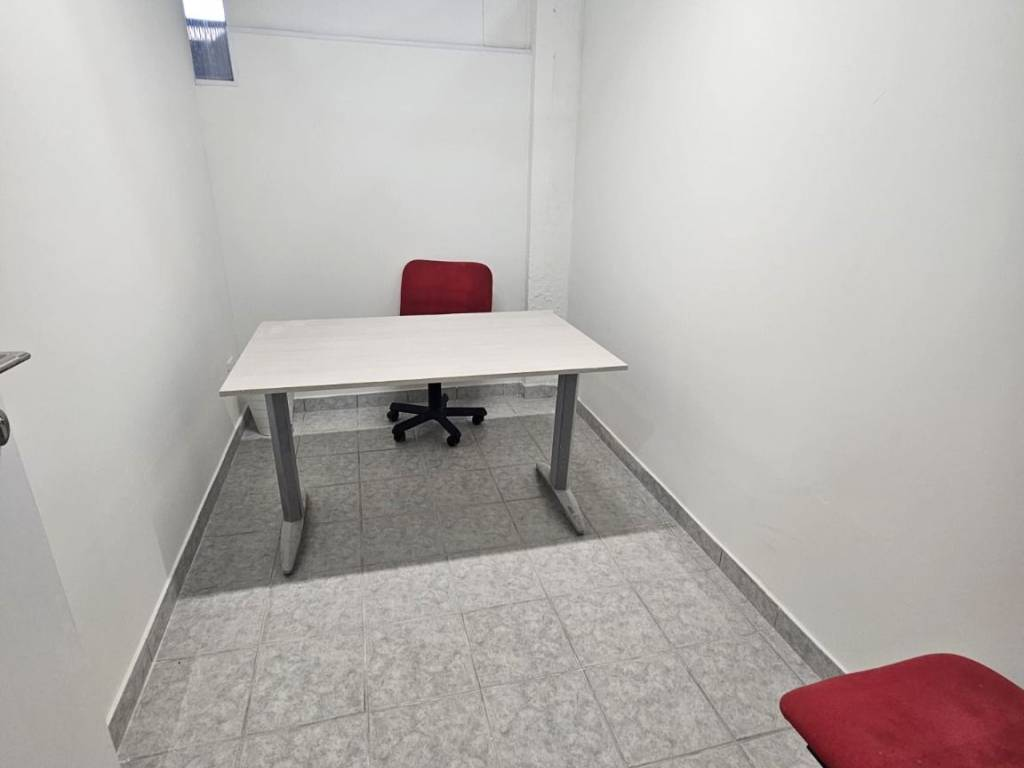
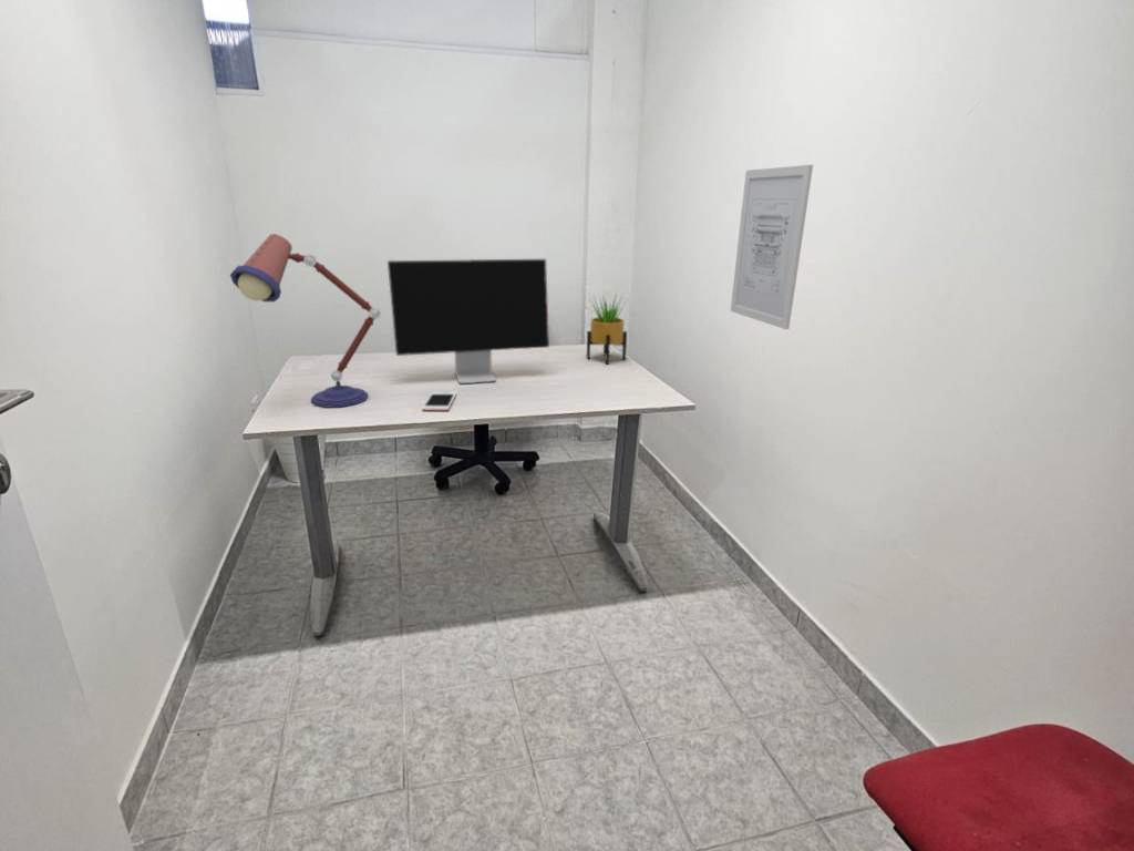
+ computer monitor [386,258,550,385]
+ potted plant [586,291,629,366]
+ wall art [730,164,814,330]
+ desk lamp [229,233,382,408]
+ cell phone [421,391,457,412]
